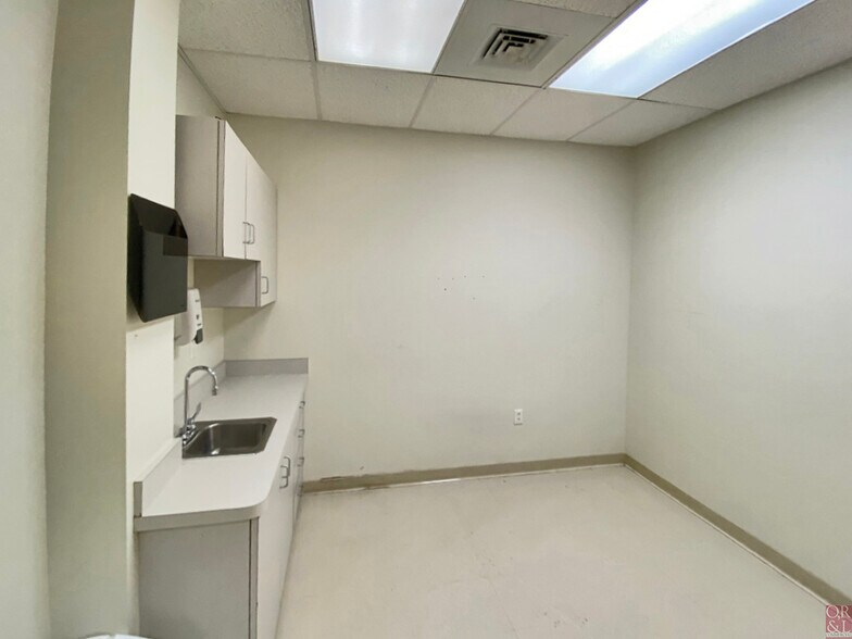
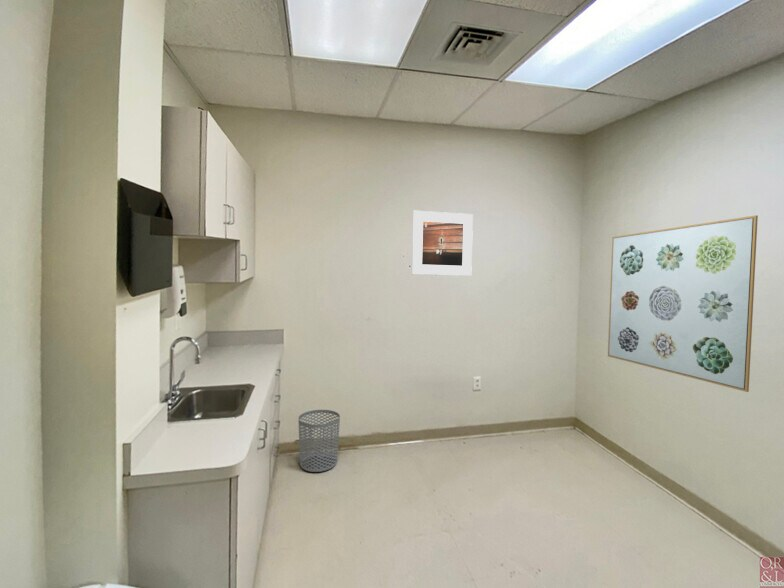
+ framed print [411,210,474,277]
+ wall art [607,214,759,393]
+ waste bin [297,409,341,473]
